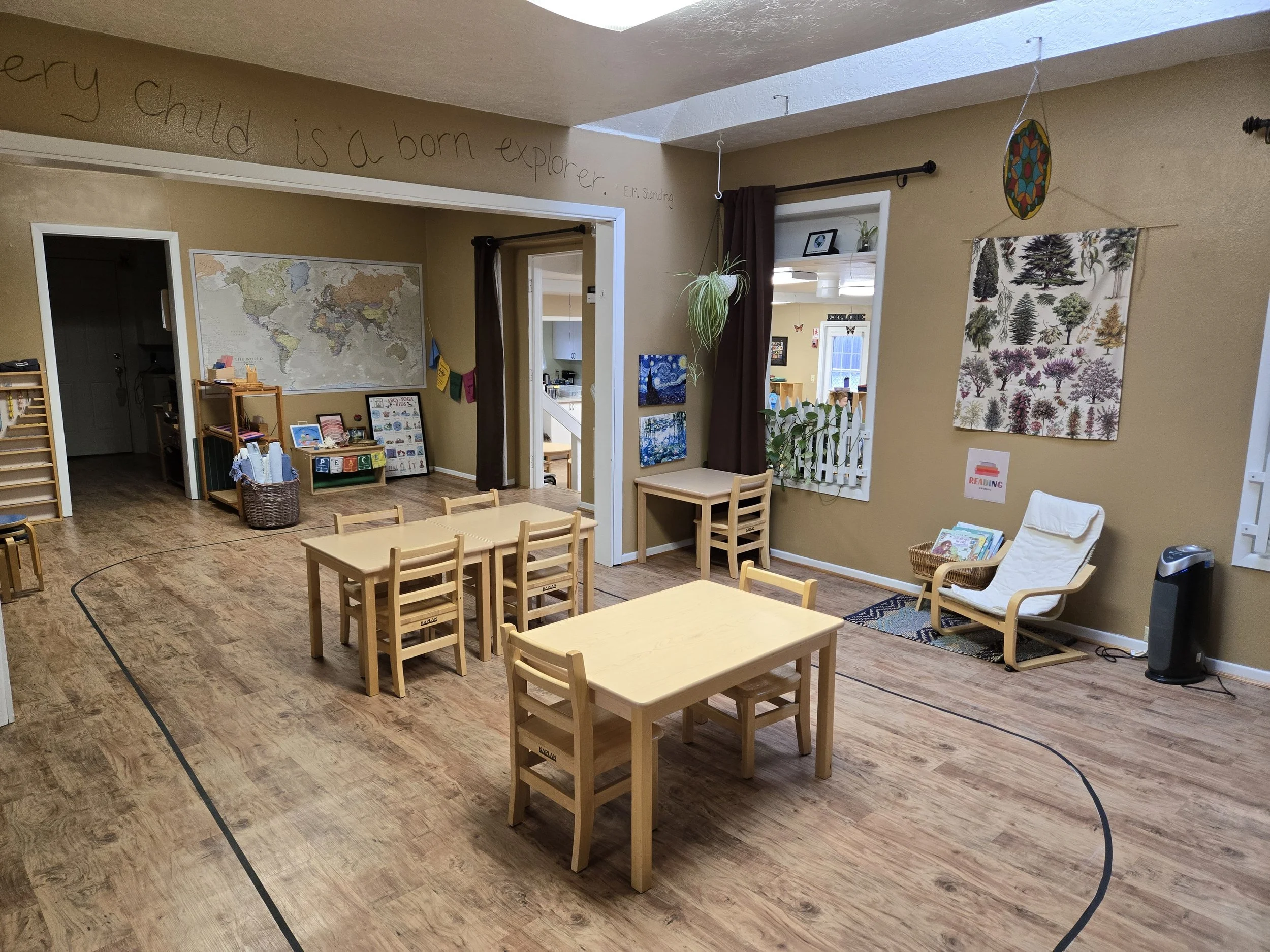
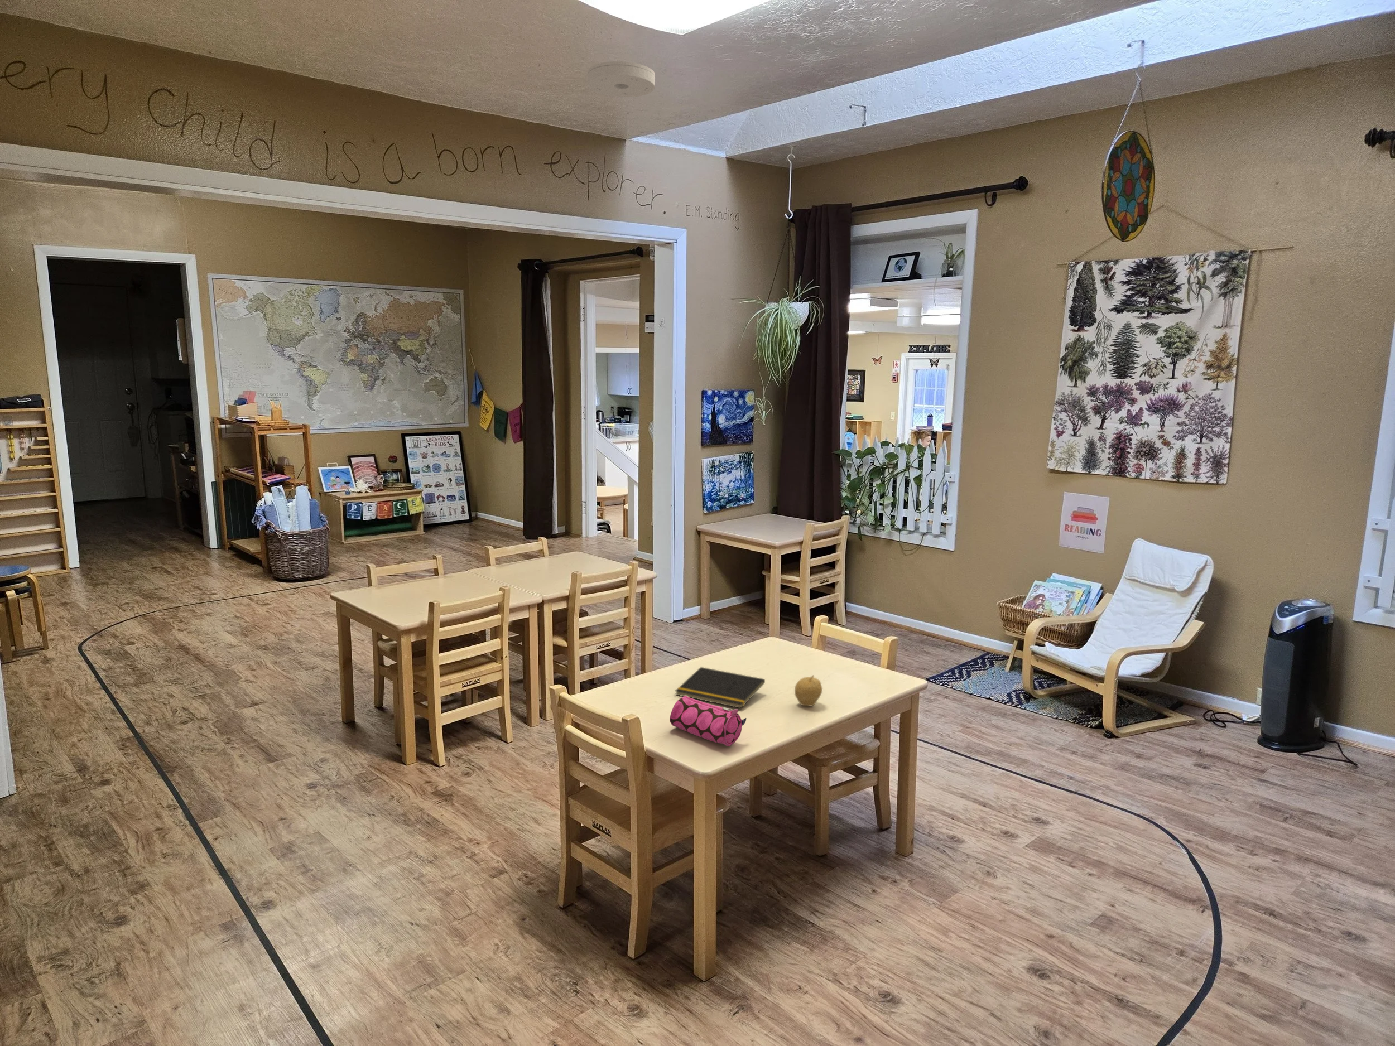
+ notepad [674,667,766,709]
+ smoke detector [587,60,656,98]
+ pencil case [669,696,747,746]
+ fruit [794,675,823,706]
